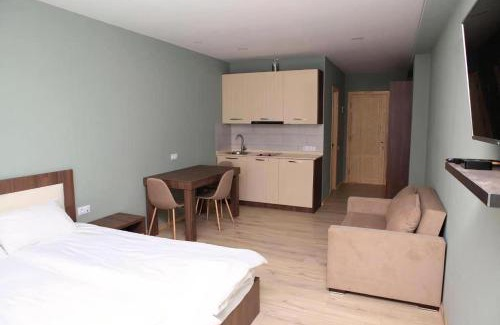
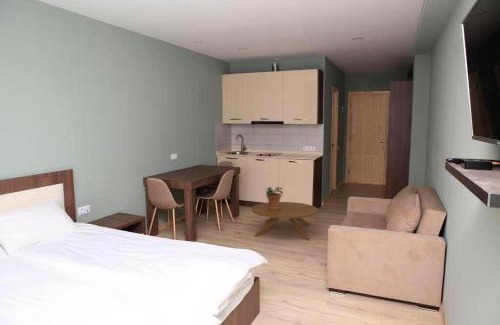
+ potted plant [264,186,284,211]
+ coffee table [251,201,319,241]
